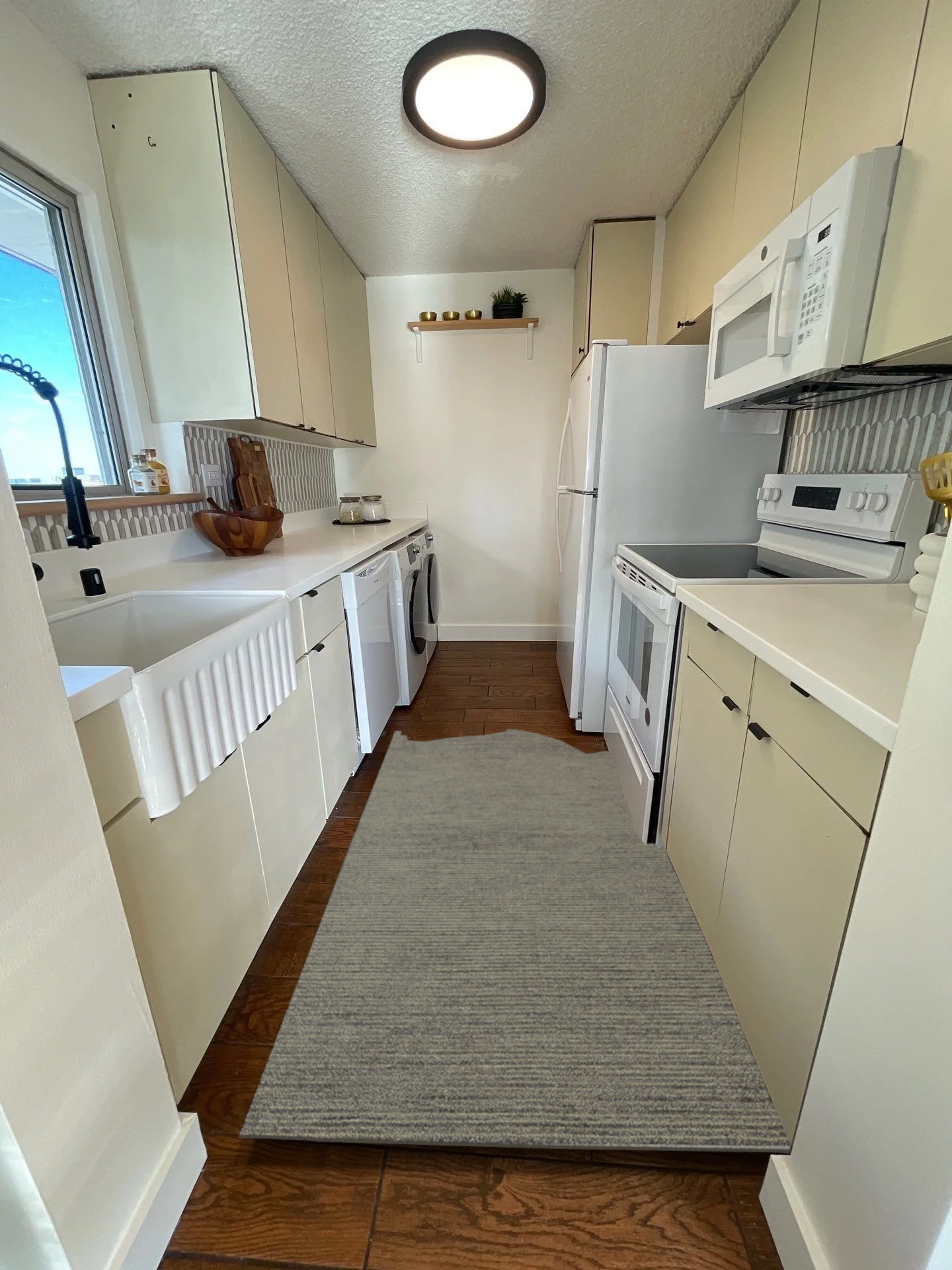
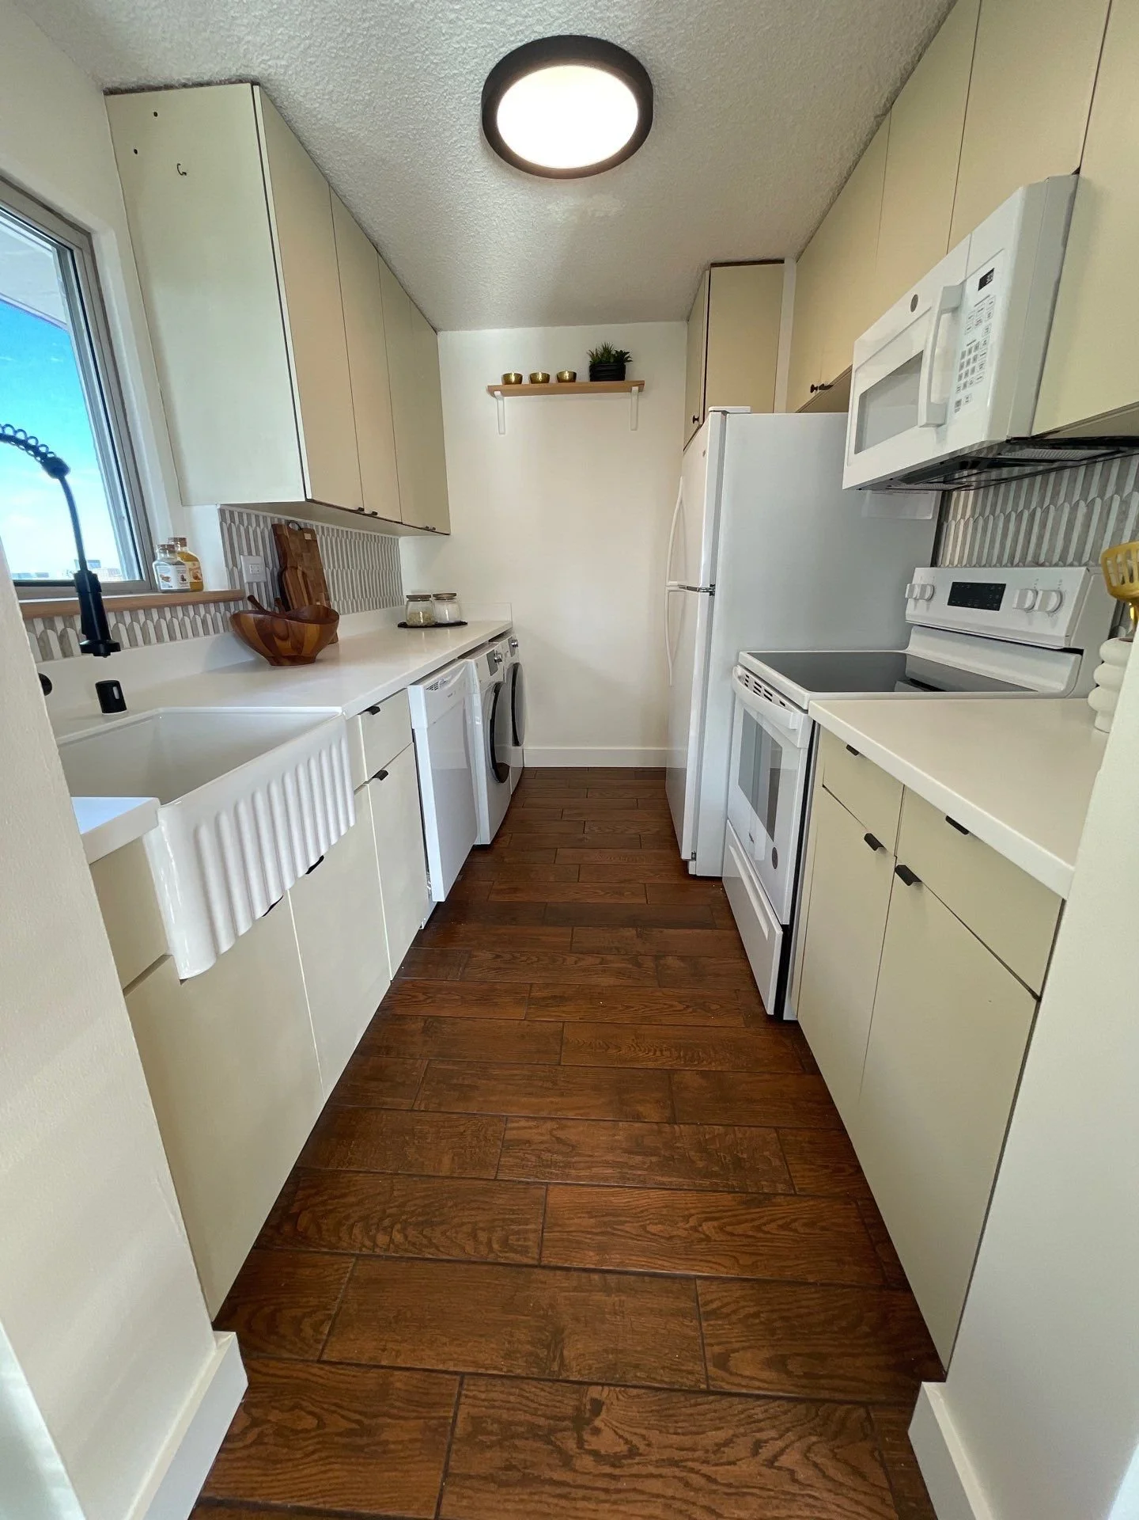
- rug [239,728,791,1154]
